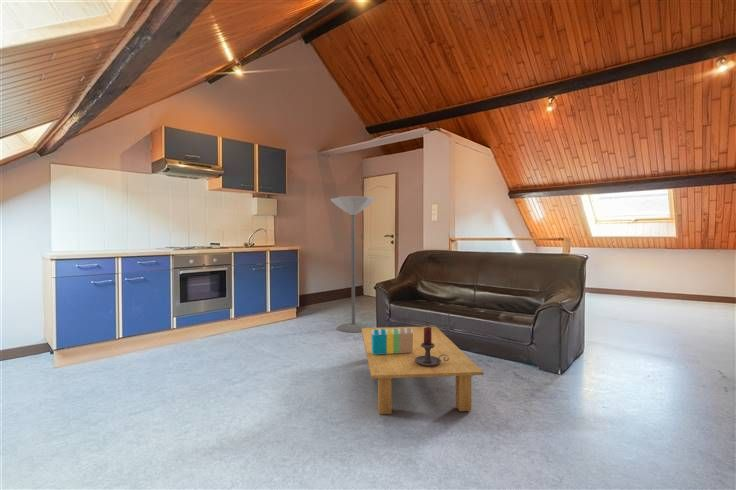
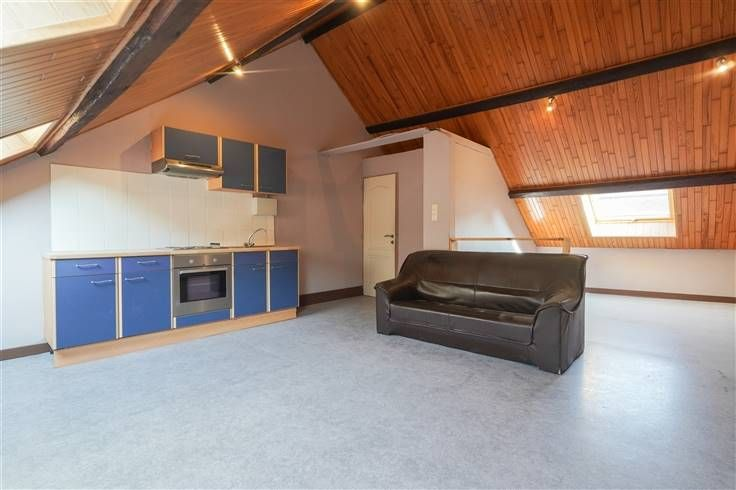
- books [372,328,413,355]
- coffee table [361,325,484,415]
- floor lamp [329,195,376,333]
- candle holder [415,326,449,367]
